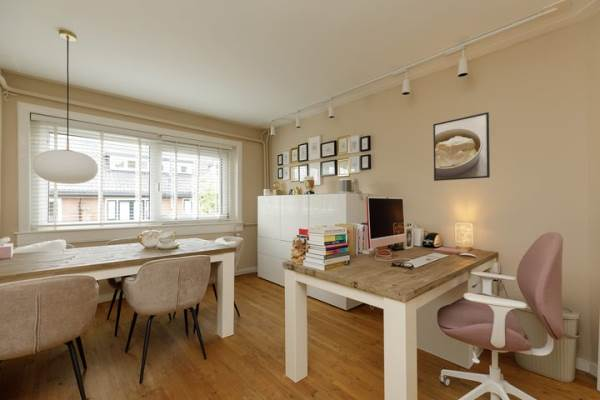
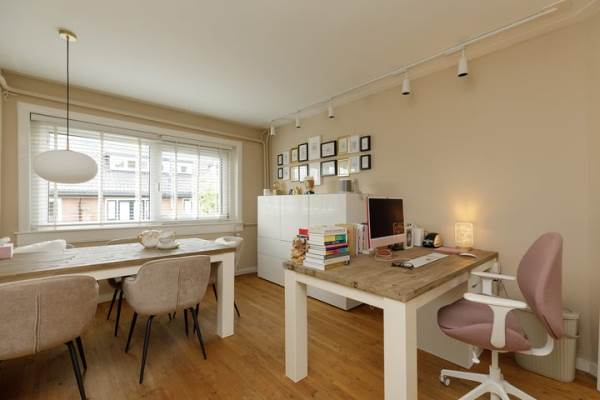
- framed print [432,111,491,182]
